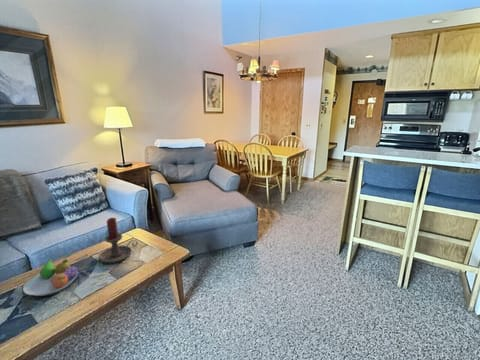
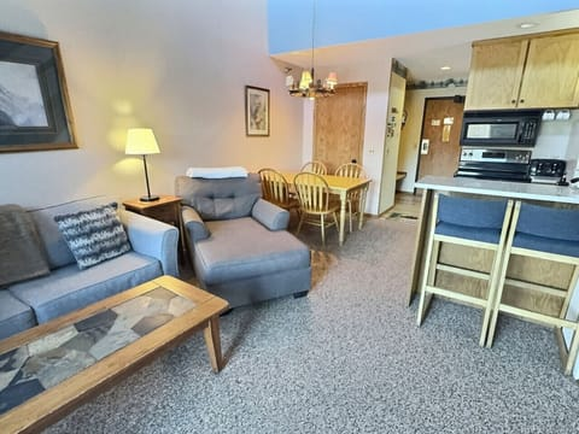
- candle holder [98,217,139,264]
- fruit bowl [22,259,79,297]
